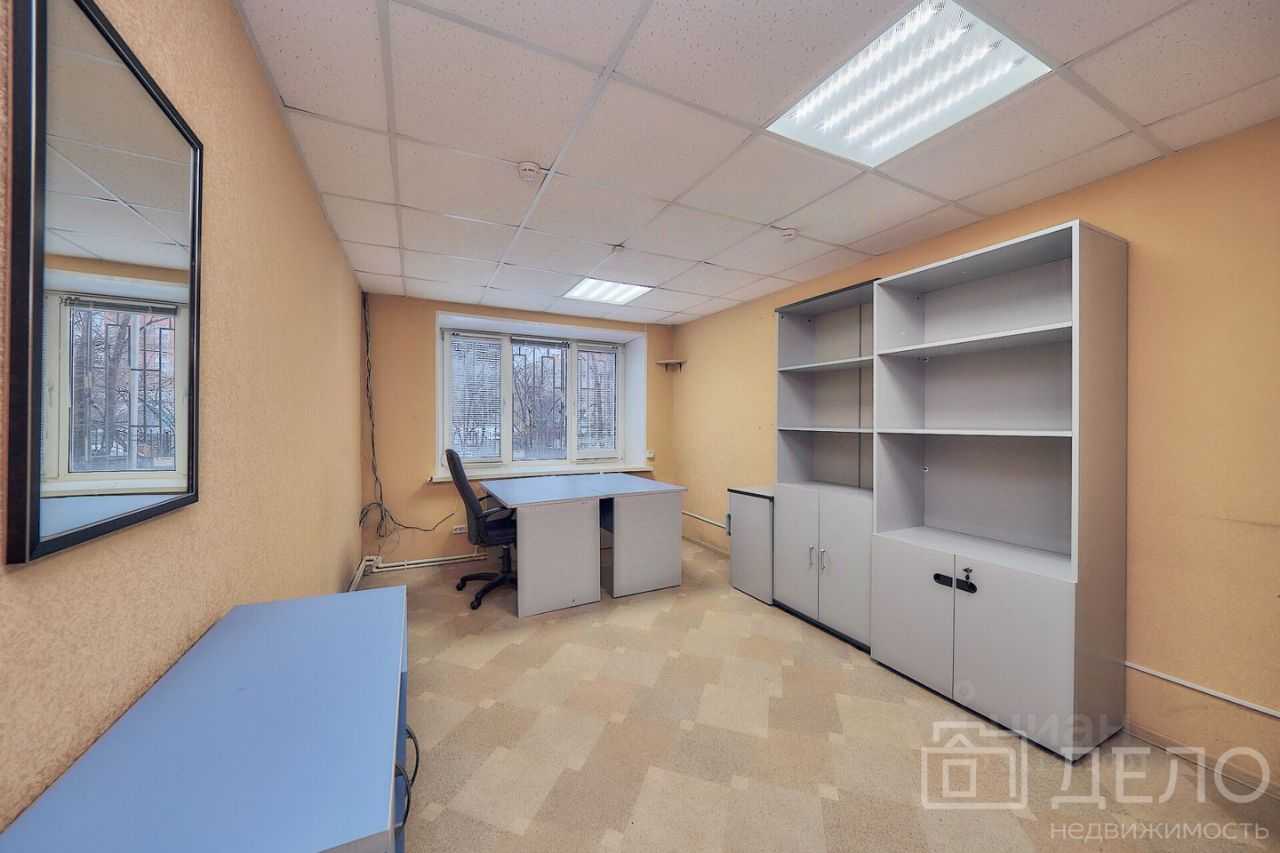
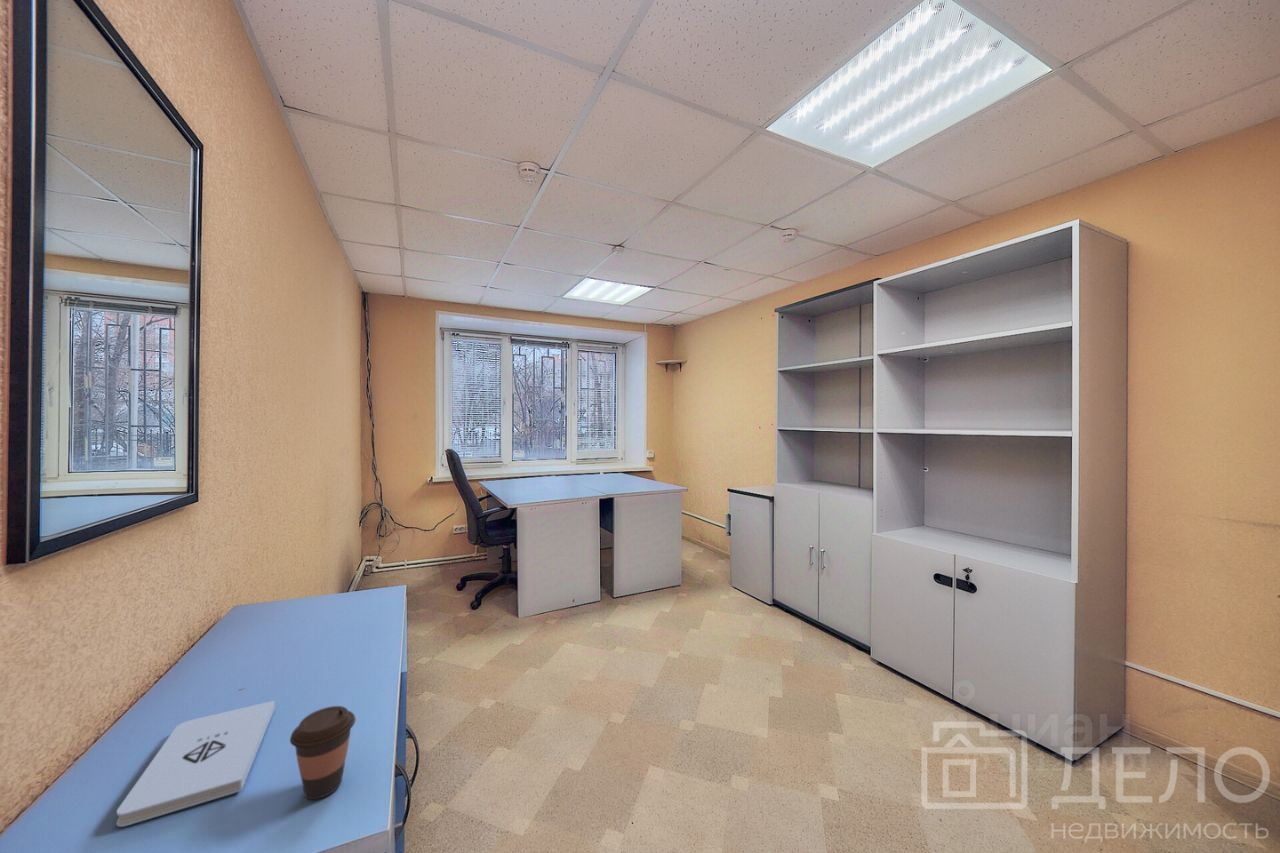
+ notepad [116,700,276,828]
+ coffee cup [289,705,357,800]
